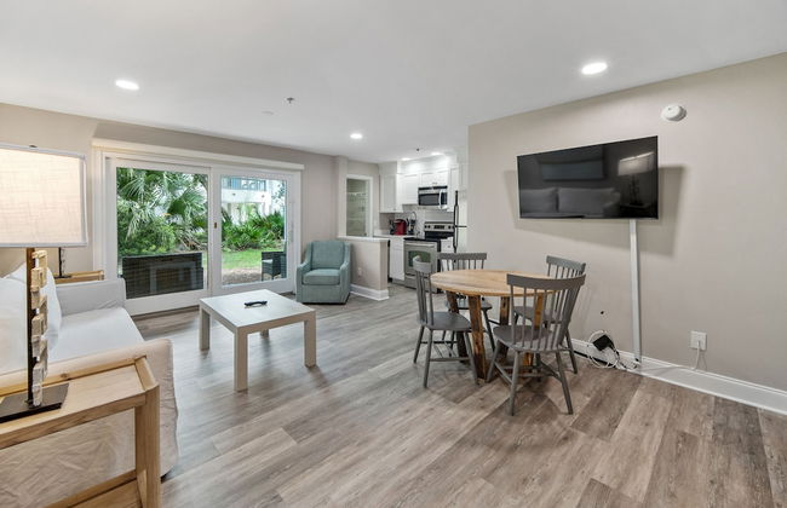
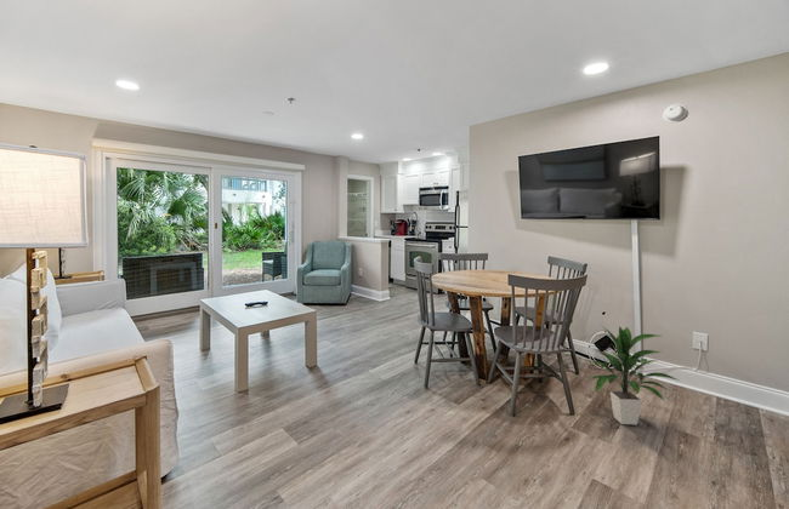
+ indoor plant [585,324,680,425]
